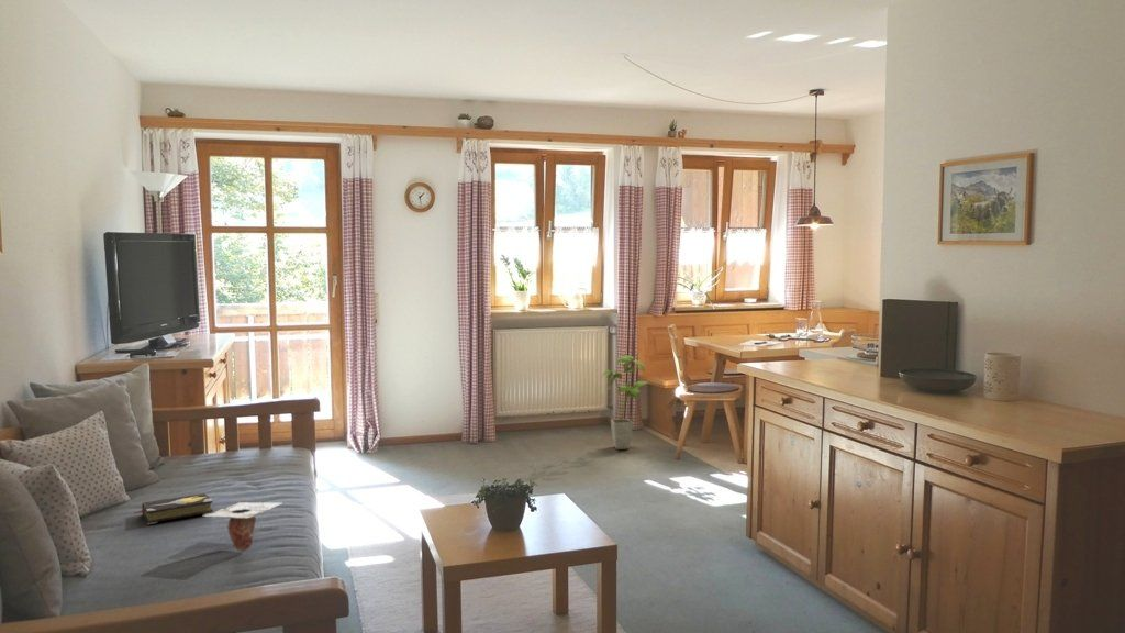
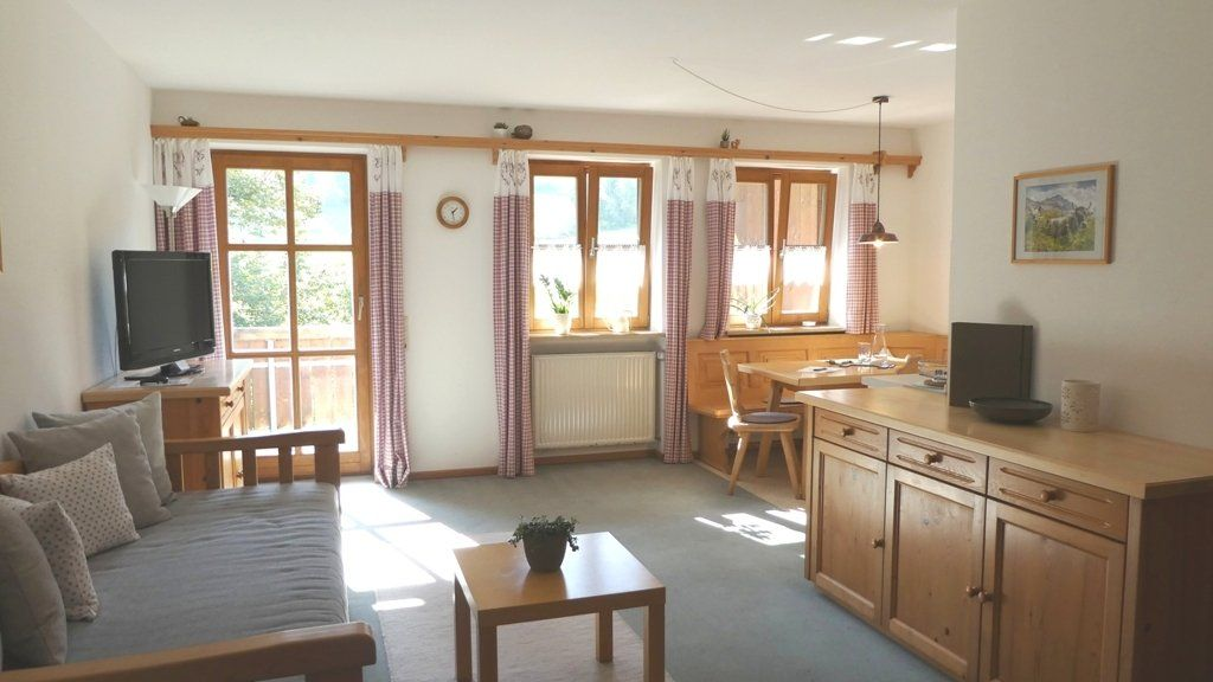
- hardback book [133,492,214,525]
- house plant [601,354,651,451]
- magazine [201,501,285,553]
